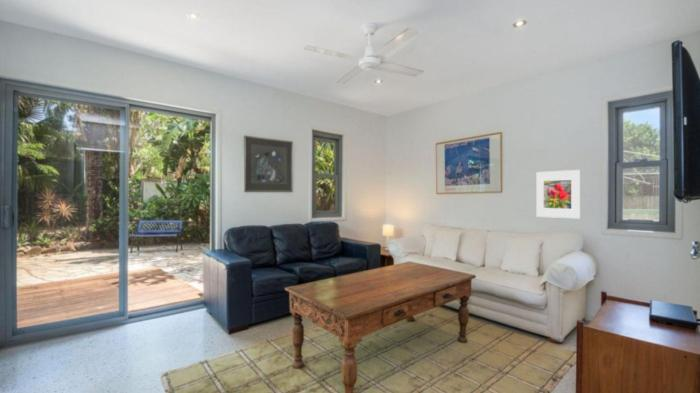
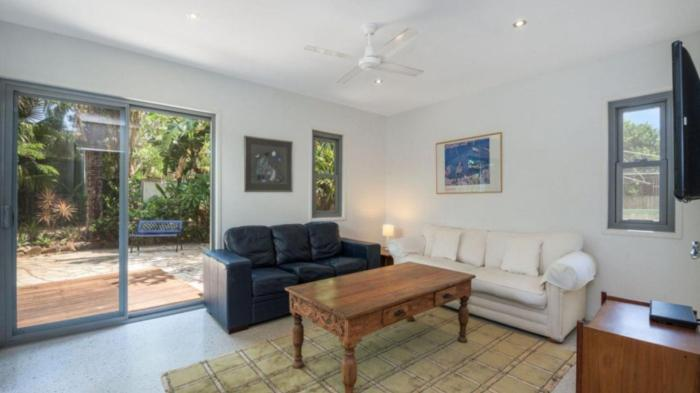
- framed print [535,169,581,219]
